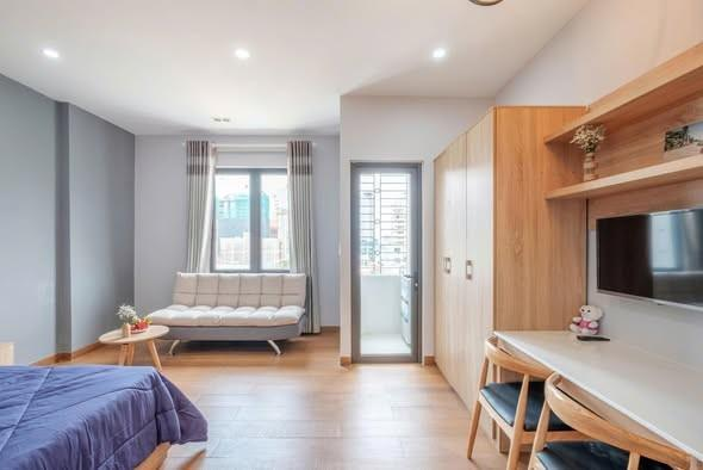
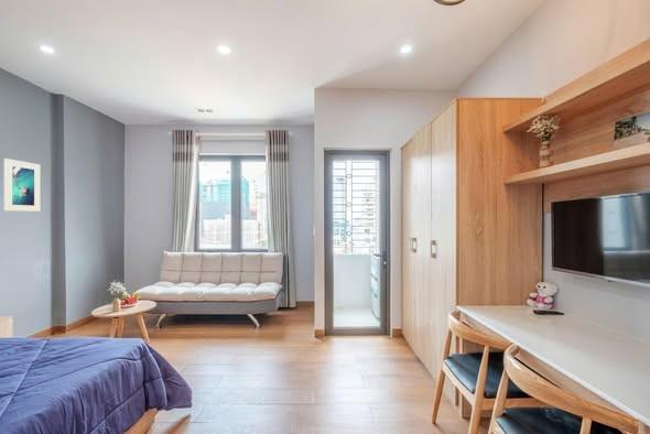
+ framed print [3,158,42,213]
